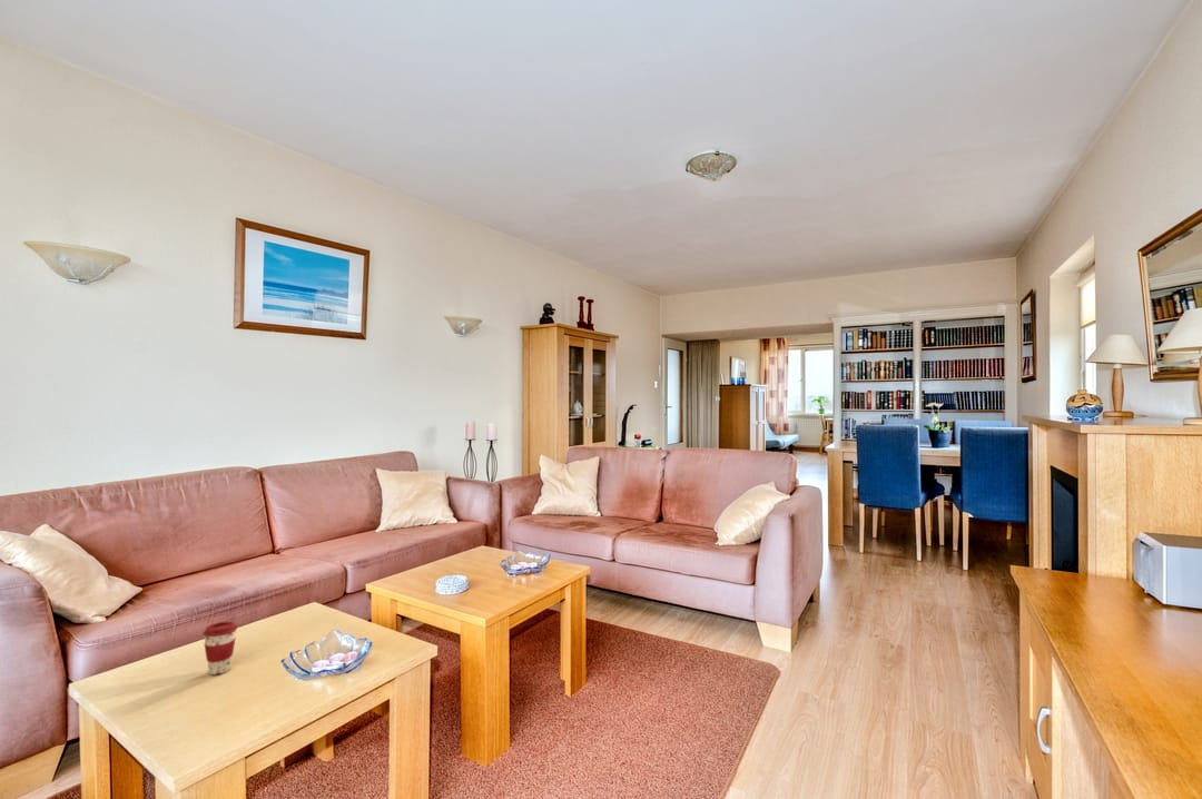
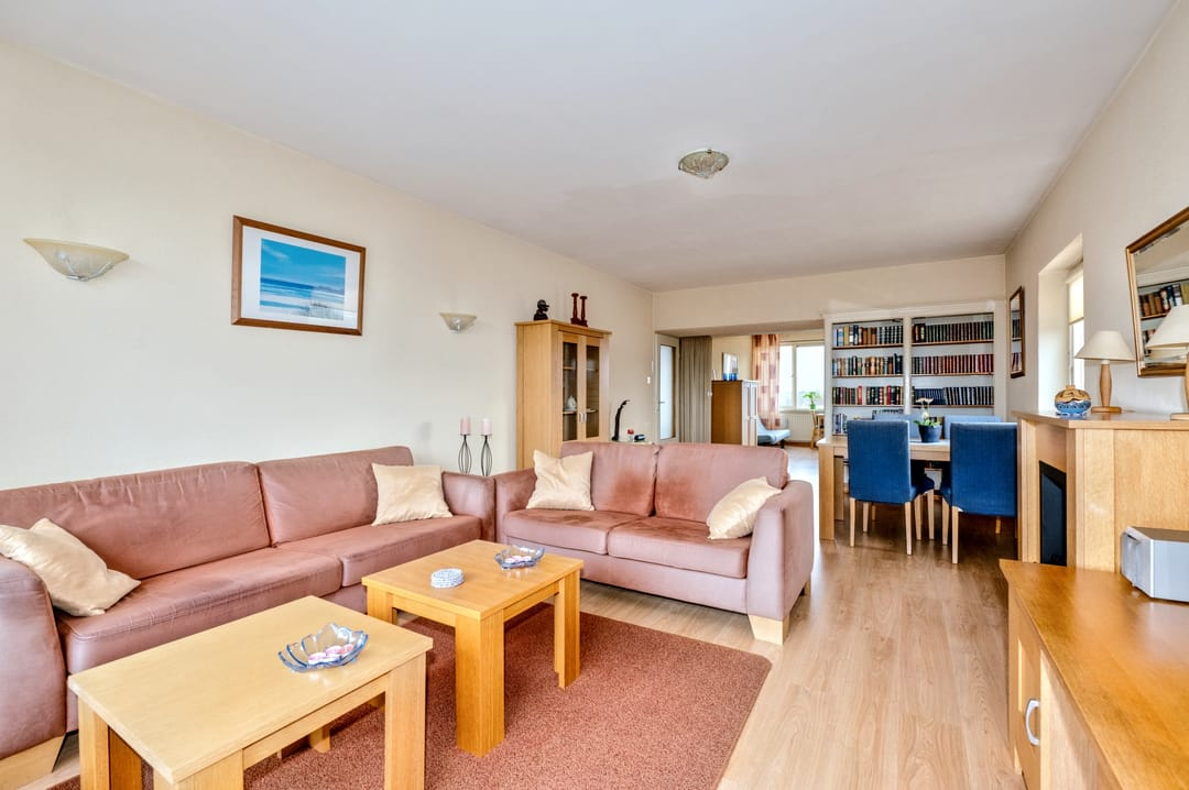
- coffee cup [201,621,238,675]
